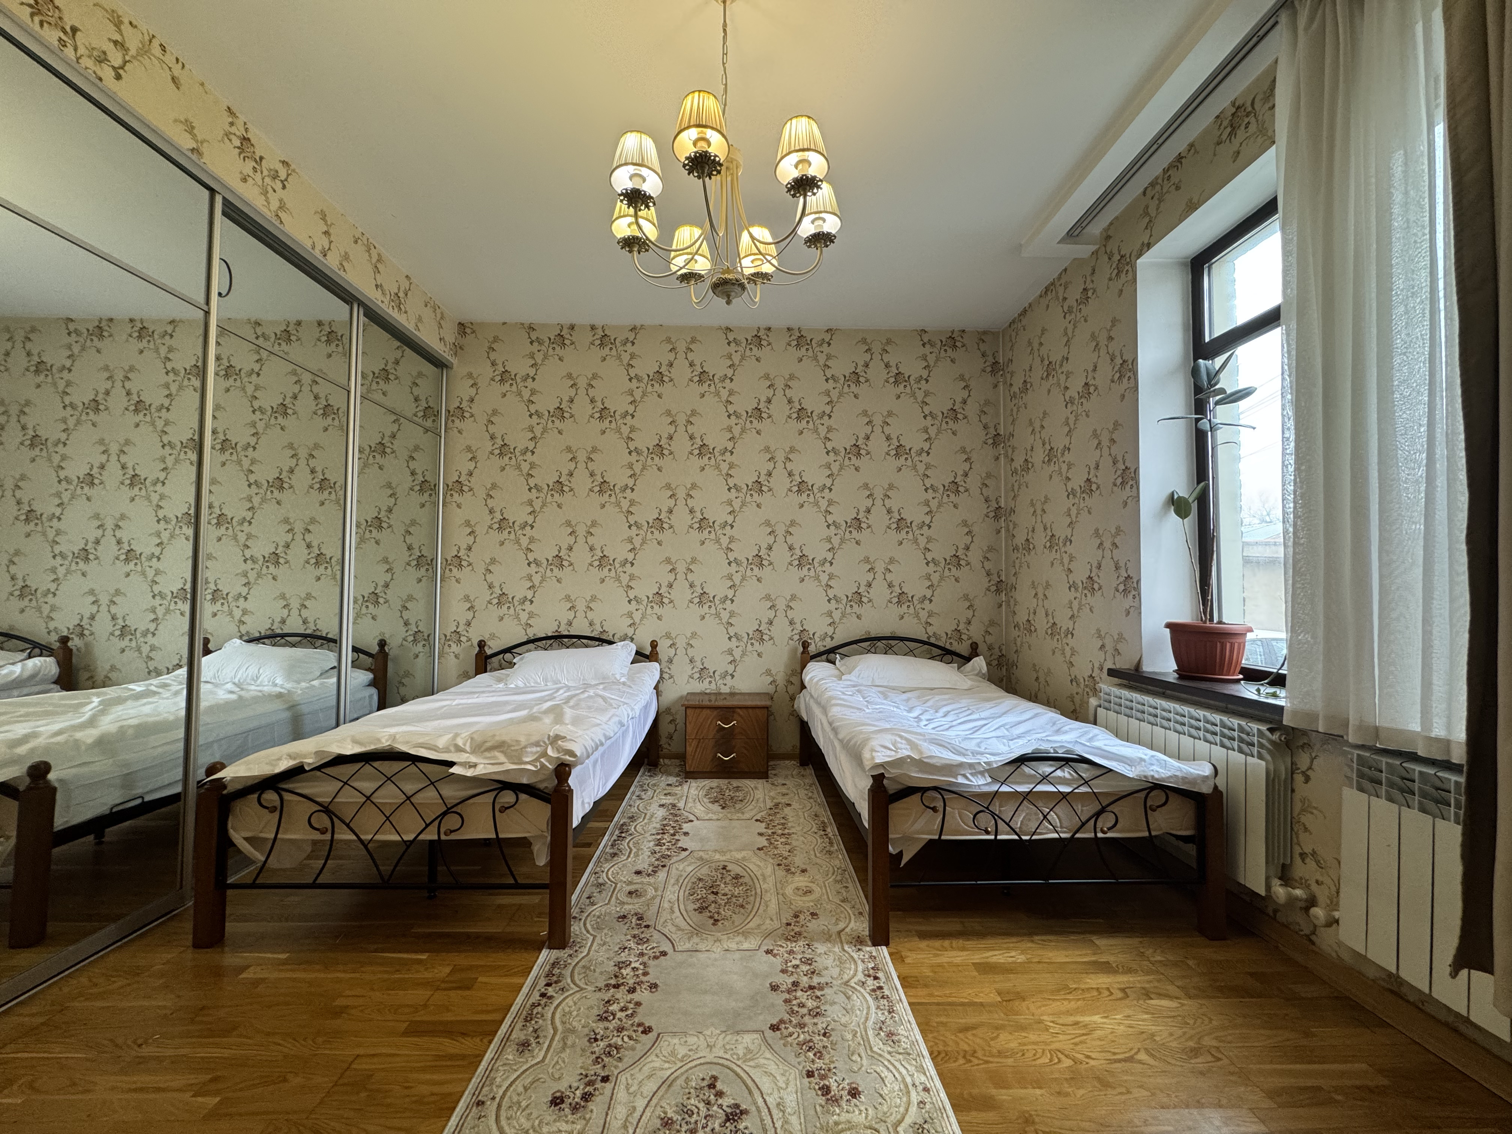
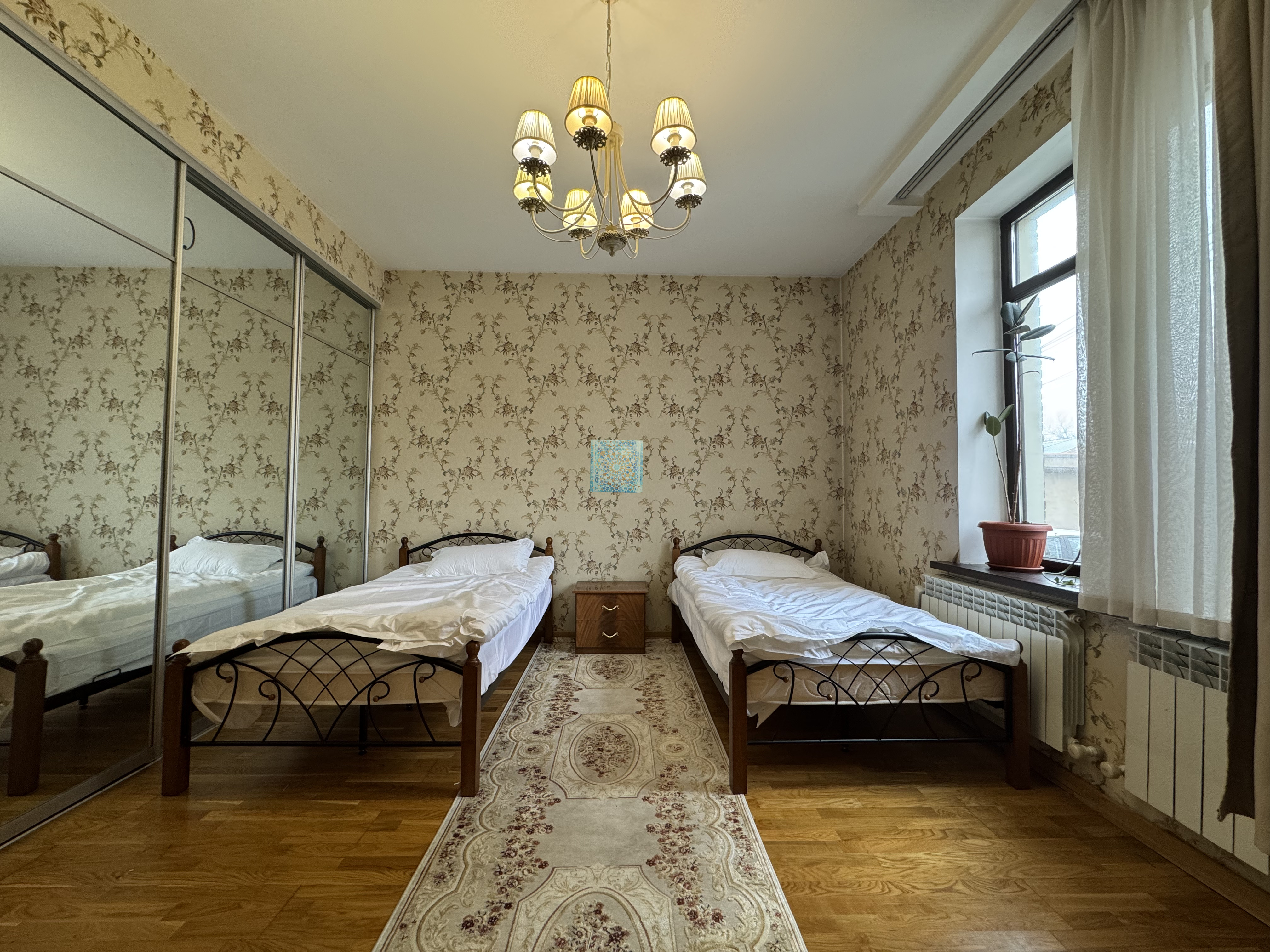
+ wall art [590,439,644,493]
